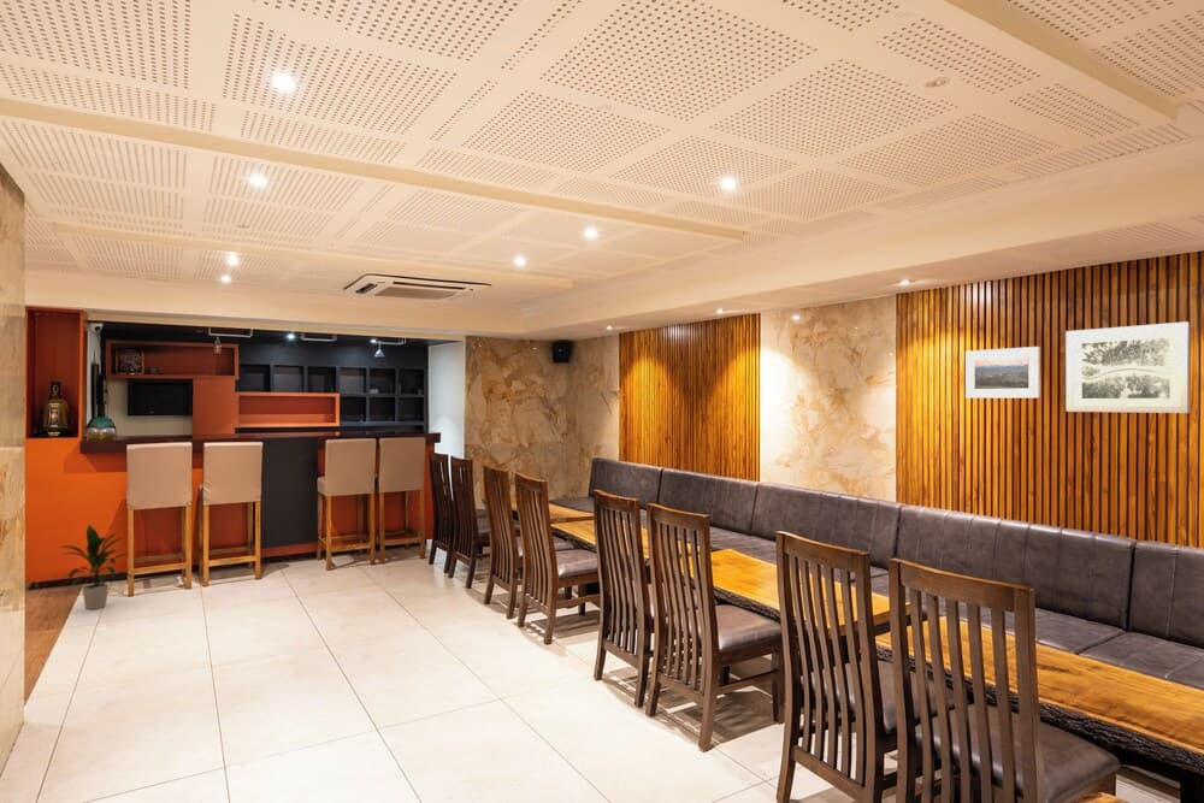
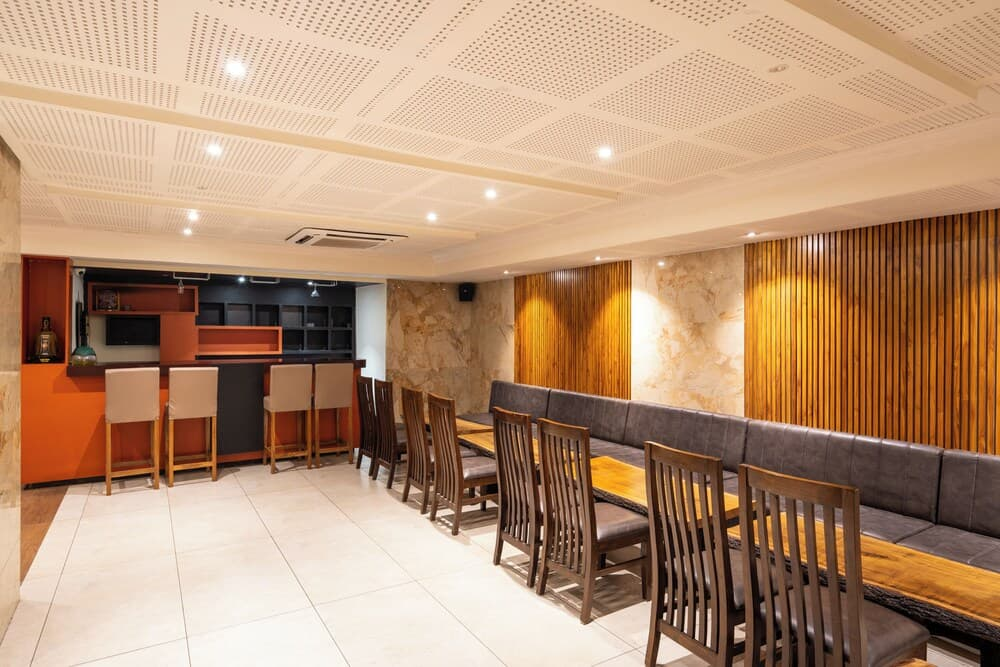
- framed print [964,346,1041,400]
- indoor plant [59,524,136,610]
- wall art [1064,320,1191,414]
